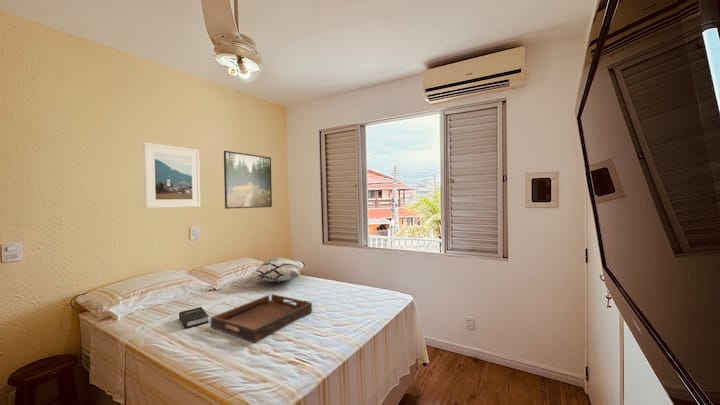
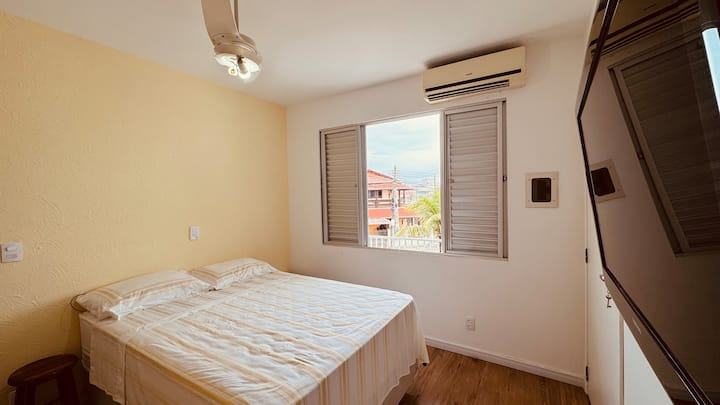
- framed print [143,141,202,209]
- decorative pillow [248,256,308,283]
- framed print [223,150,273,210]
- hardback book [178,306,209,329]
- serving tray [210,293,313,344]
